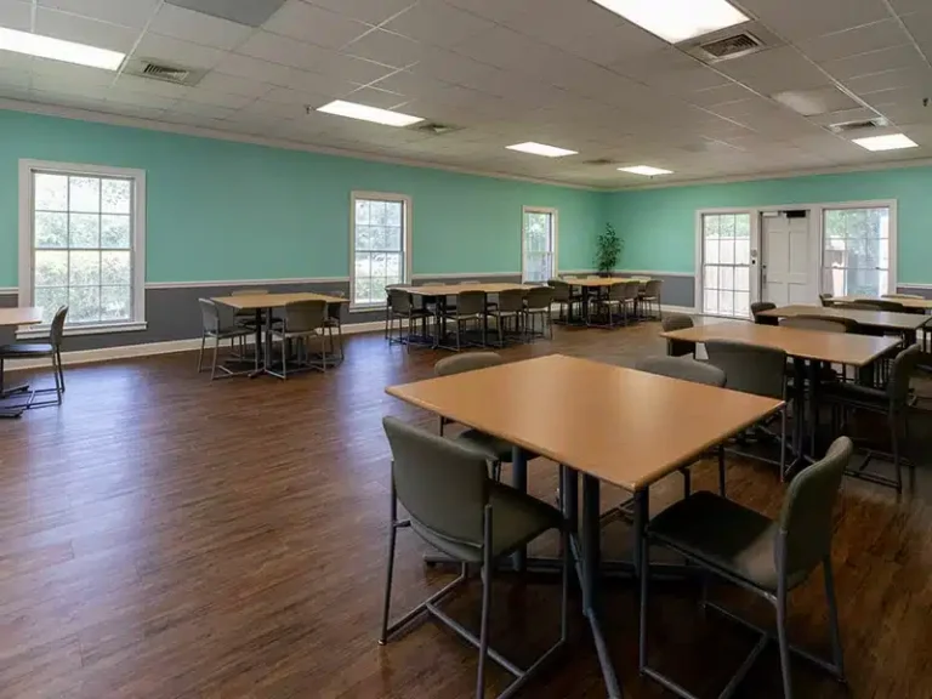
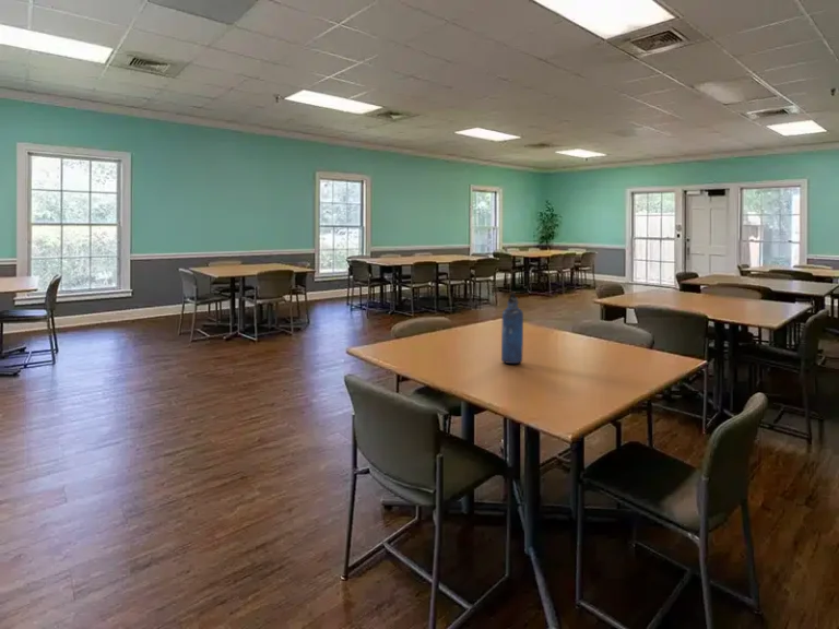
+ water bottle [500,292,524,365]
